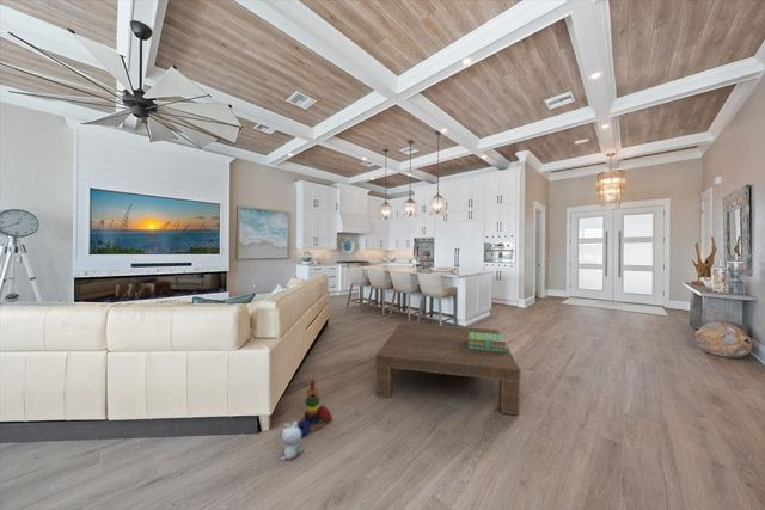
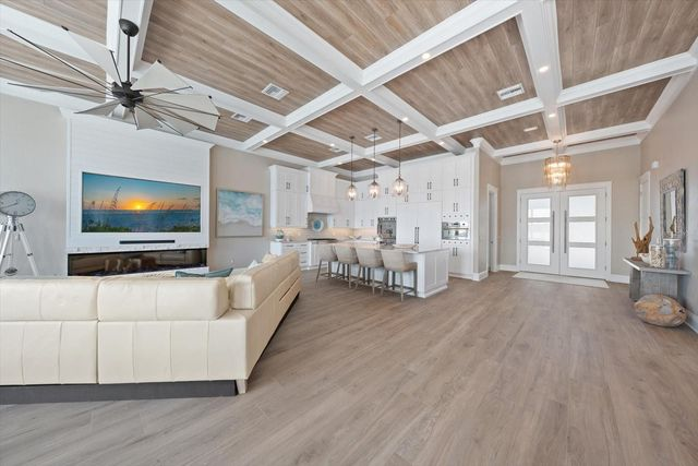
- stacking toy [298,379,333,438]
- plush toy [280,420,305,461]
- coffee table [374,321,521,416]
- stack of books [467,332,508,352]
